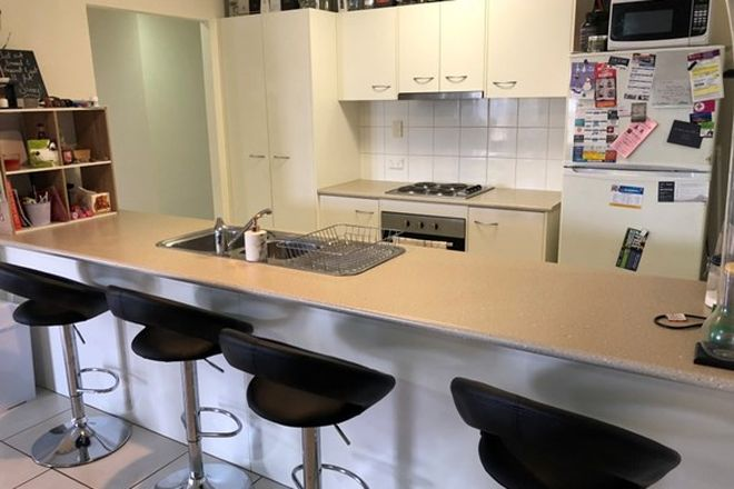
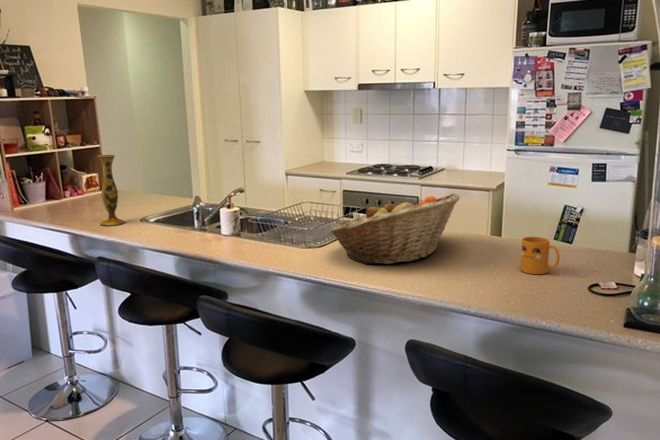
+ vase [97,154,126,227]
+ mug [519,236,561,275]
+ fruit basket [329,192,461,265]
